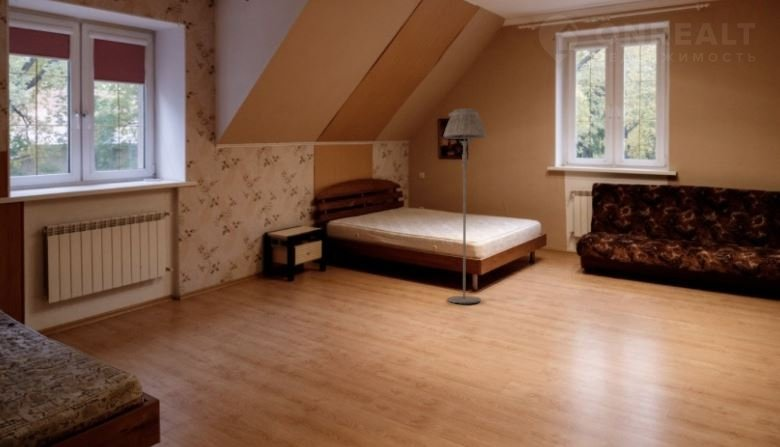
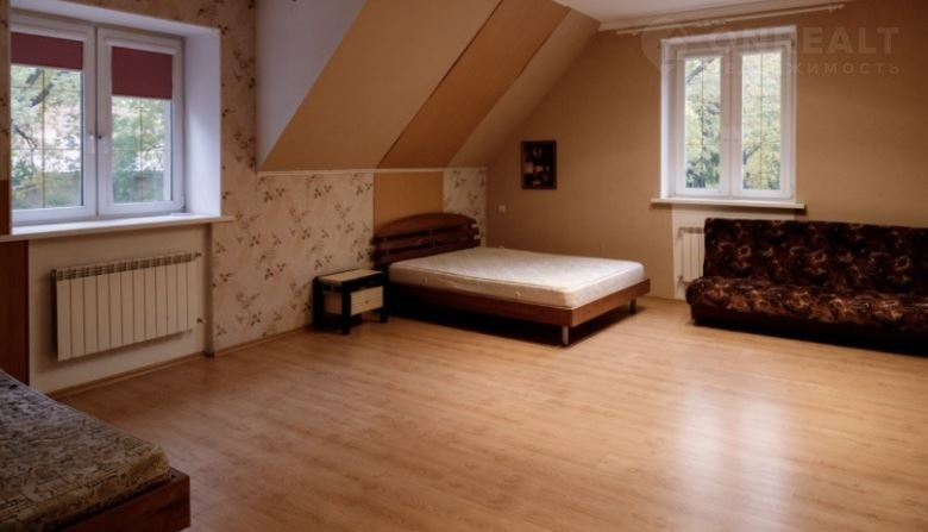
- floor lamp [443,107,488,304]
